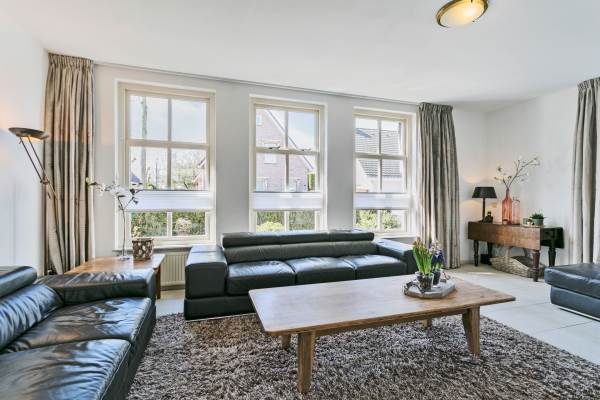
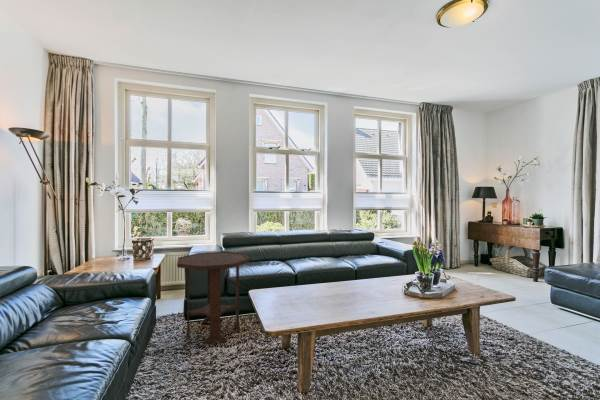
+ side table [176,250,250,346]
